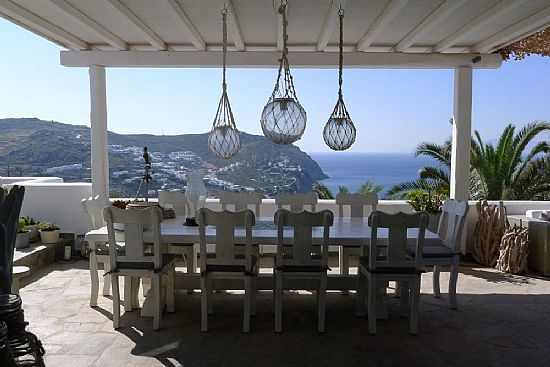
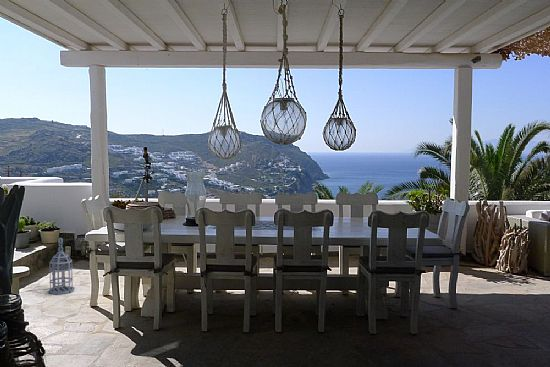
+ lantern [47,237,75,296]
